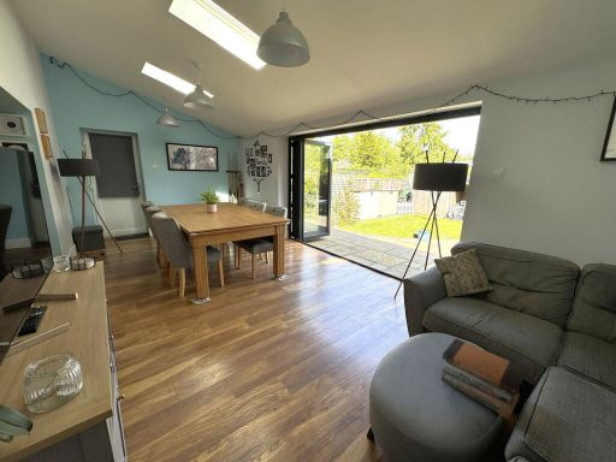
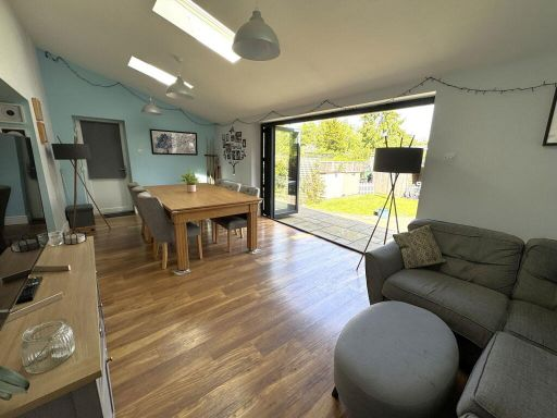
- book stack [440,337,526,421]
